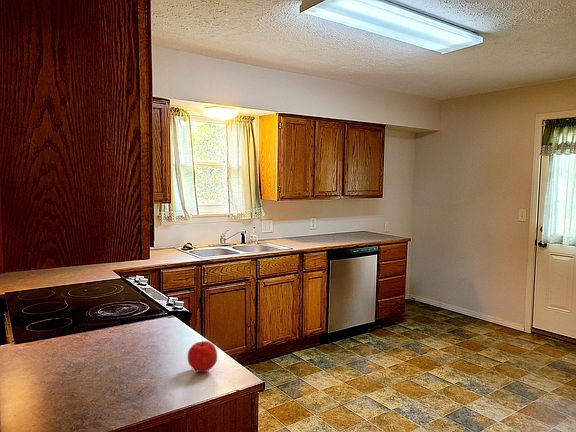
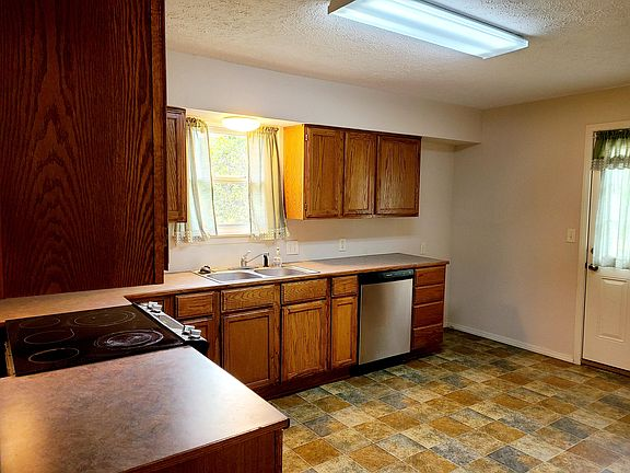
- fruit [187,340,218,373]
